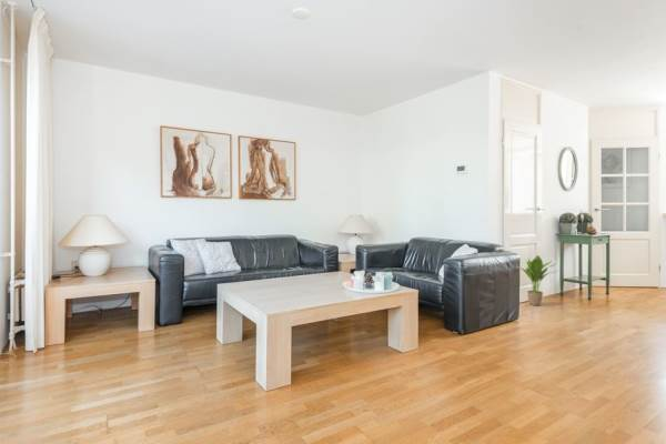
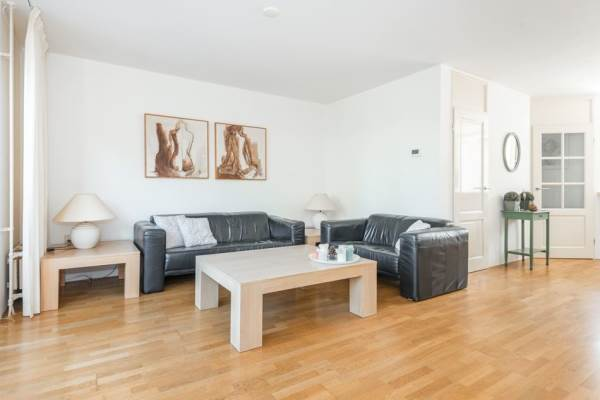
- potted plant [521,254,559,306]
